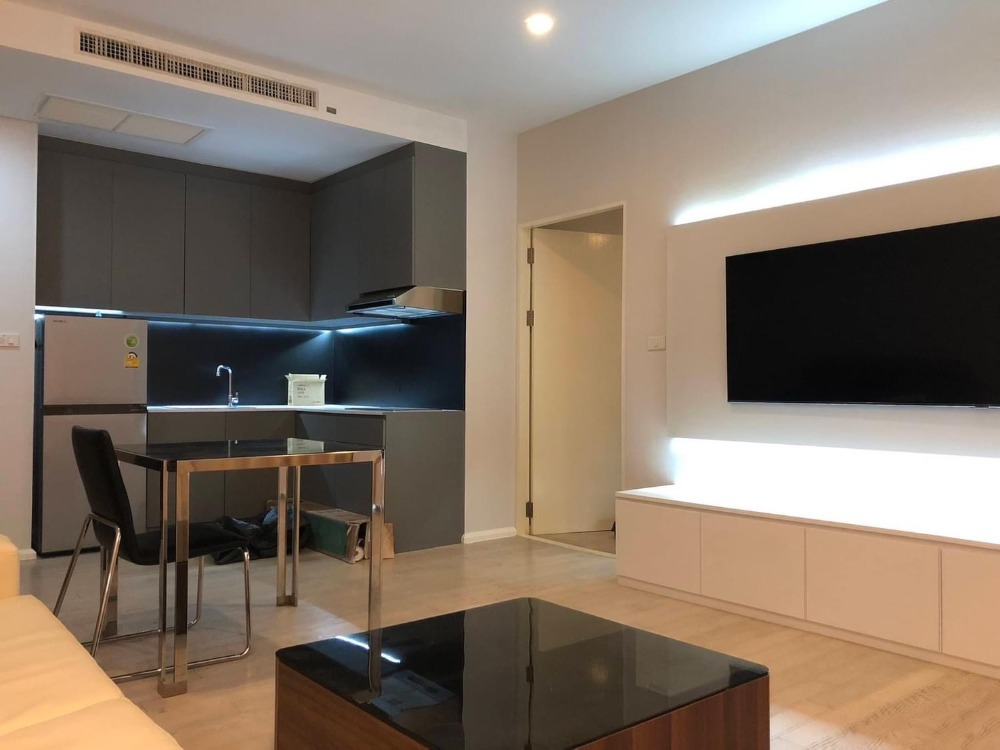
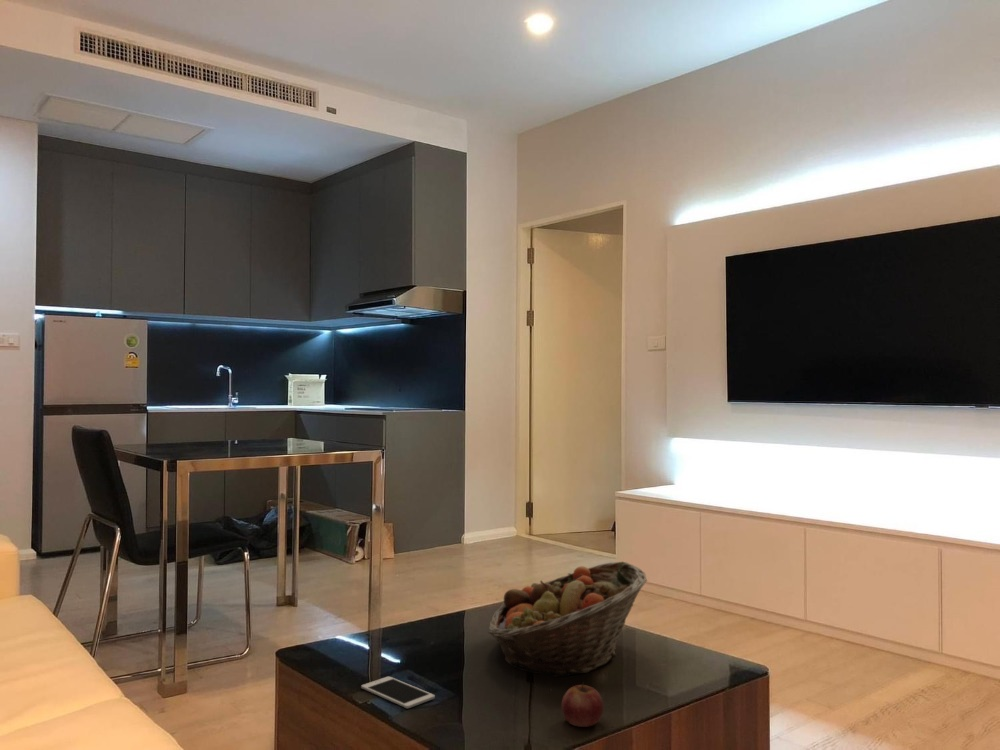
+ fruit basket [487,561,648,678]
+ cell phone [360,676,436,709]
+ apple [560,681,605,728]
